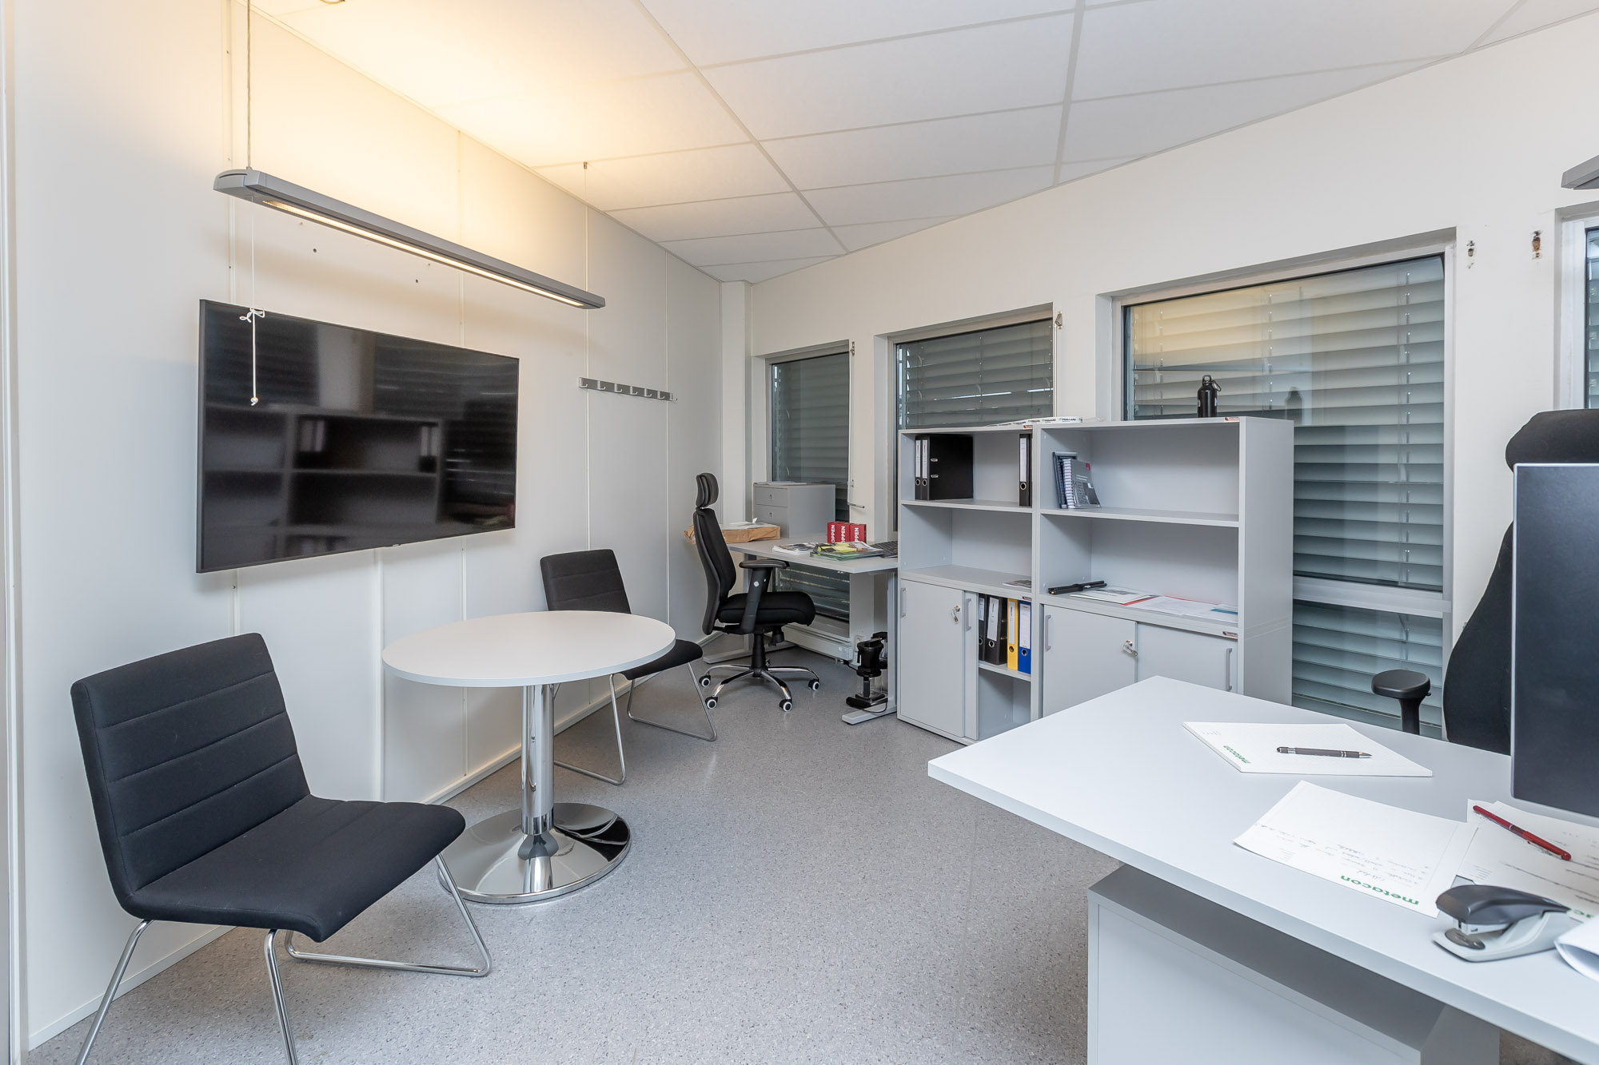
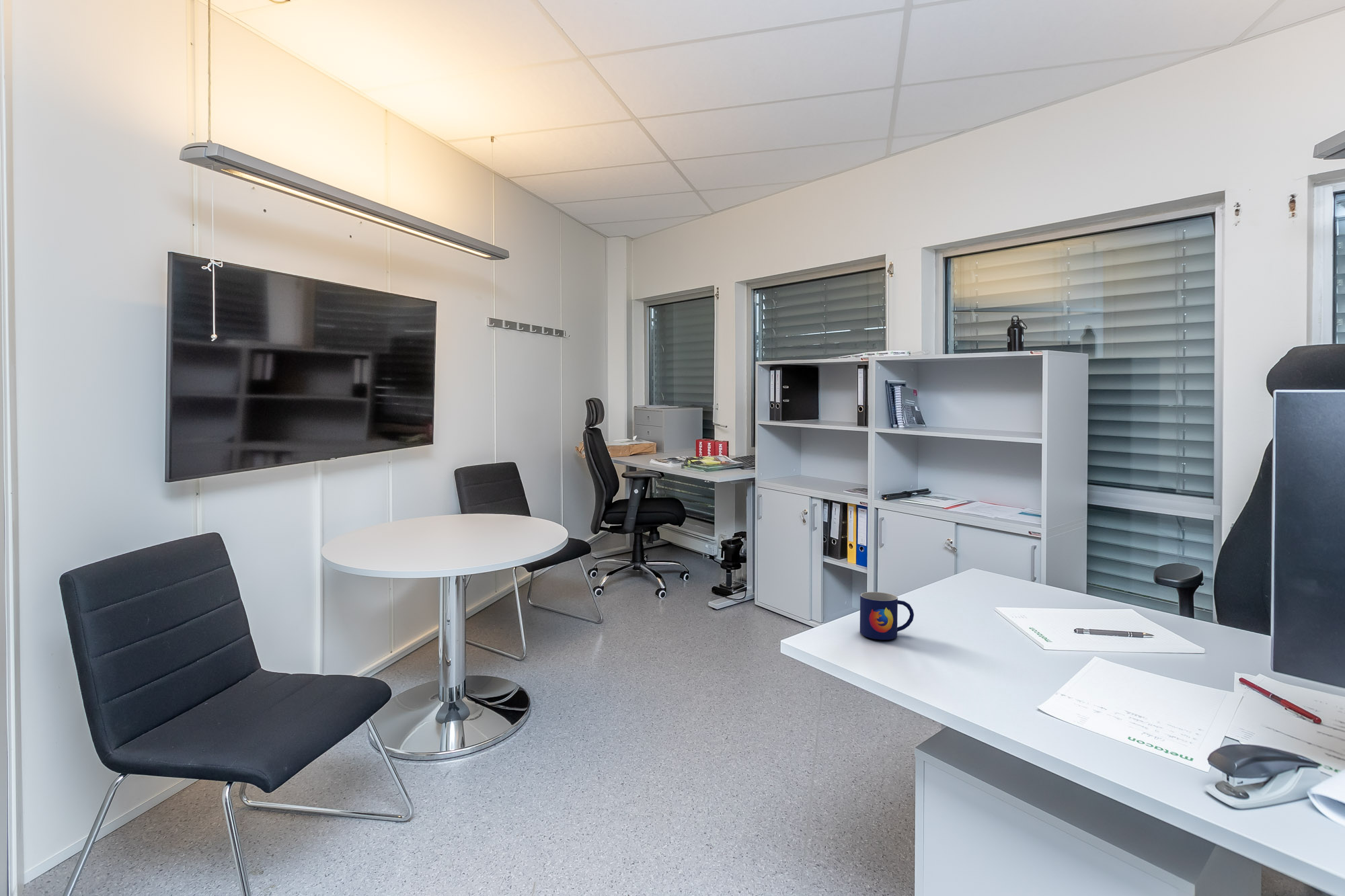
+ mug [859,592,915,641]
